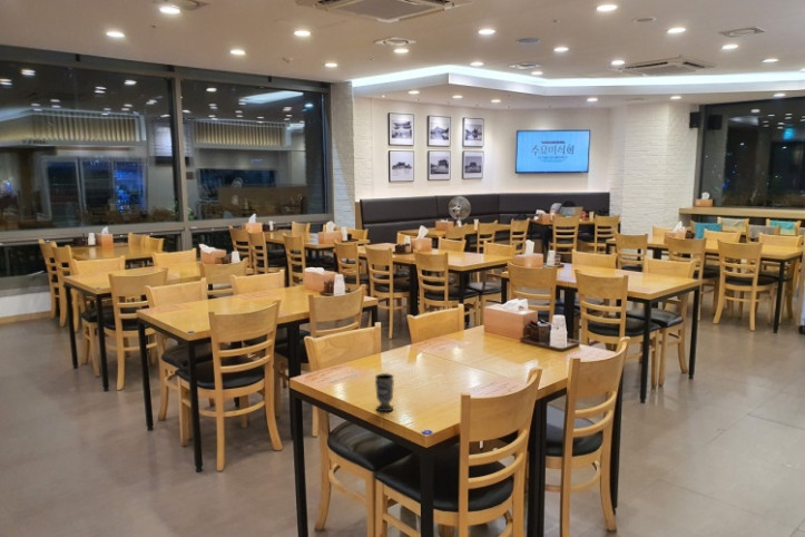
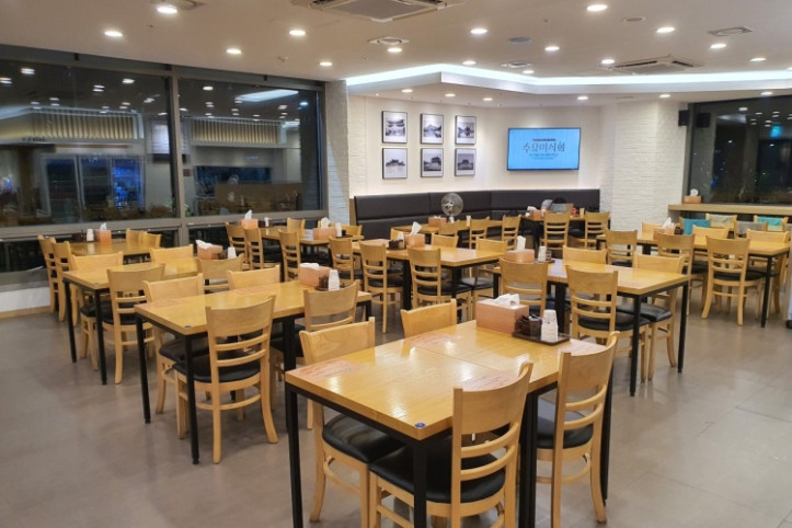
- cup [374,372,395,412]
